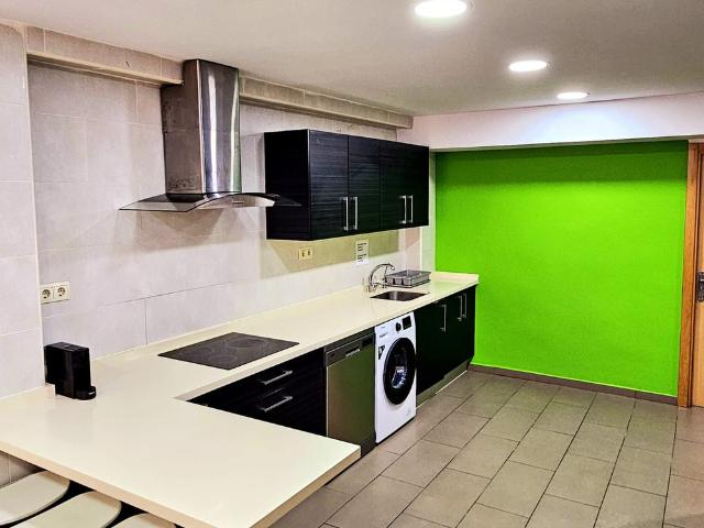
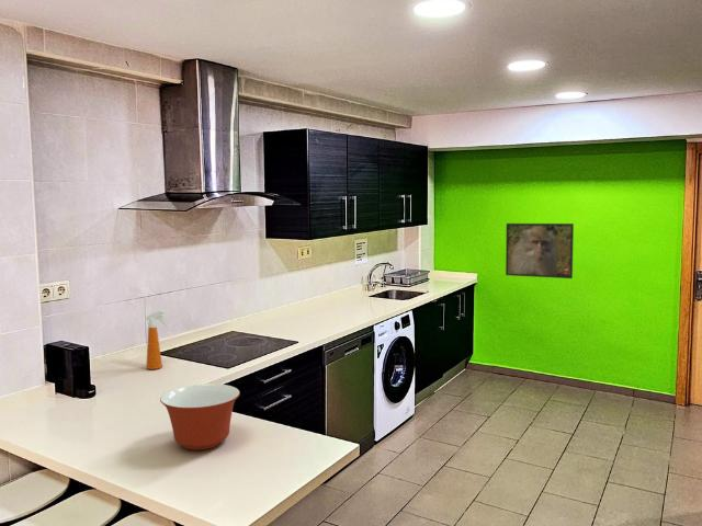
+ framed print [505,222,575,279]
+ mixing bowl [159,382,241,451]
+ spray bottle [144,309,170,370]
